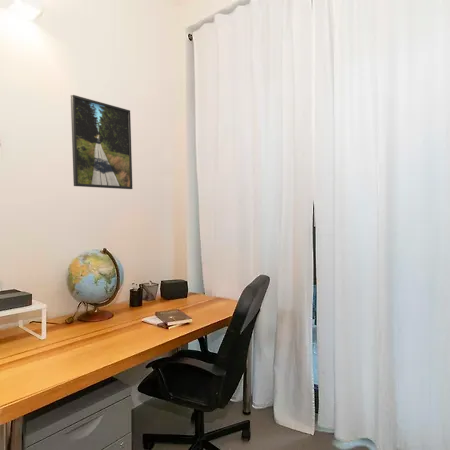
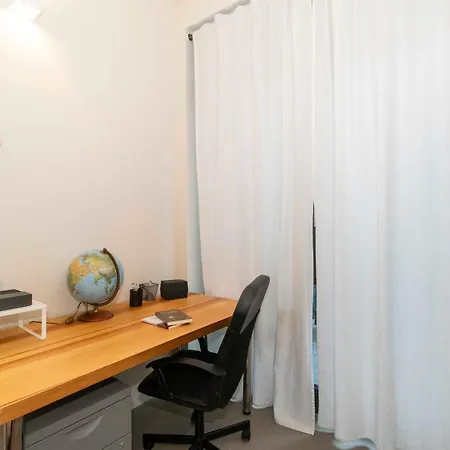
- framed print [70,94,133,190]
